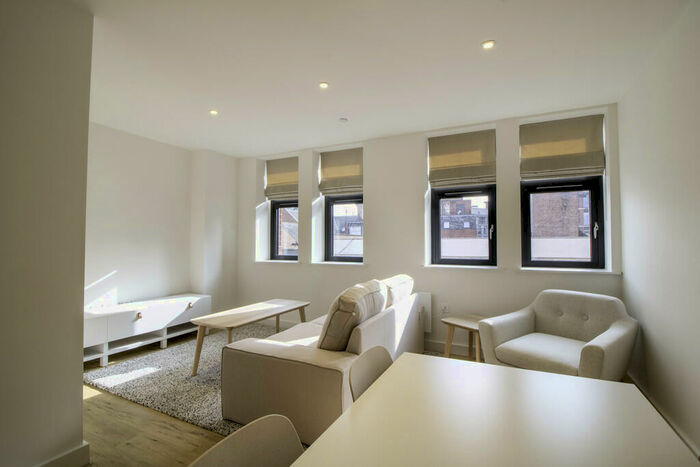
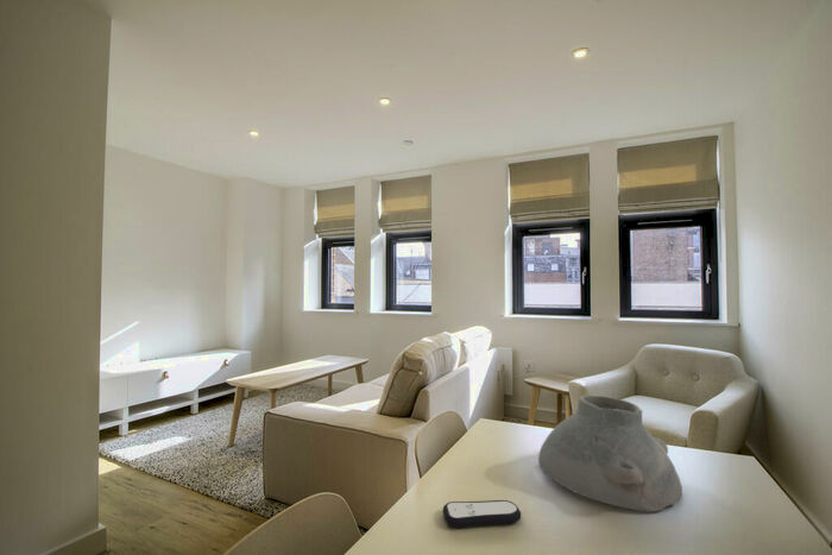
+ vase [537,393,683,513]
+ remote control [442,499,522,529]
